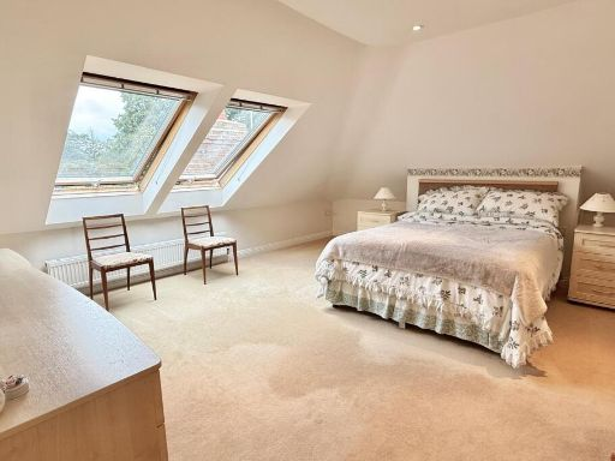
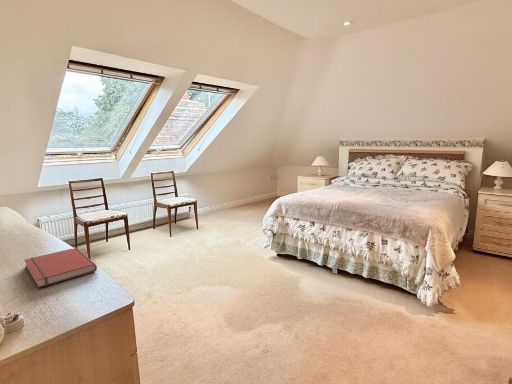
+ book [23,247,98,289]
